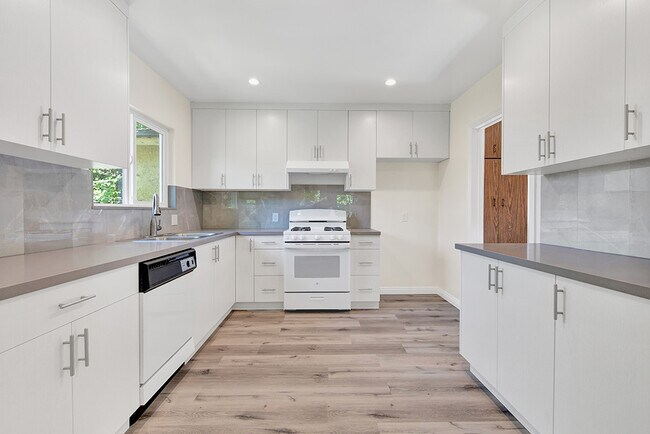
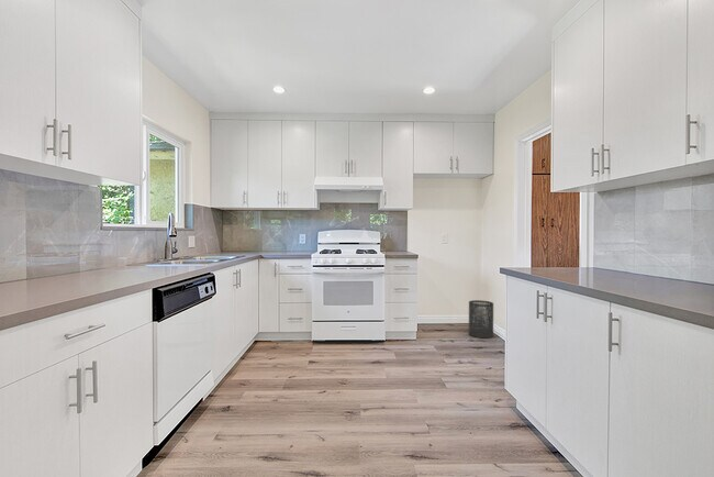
+ trash can [468,299,494,340]
